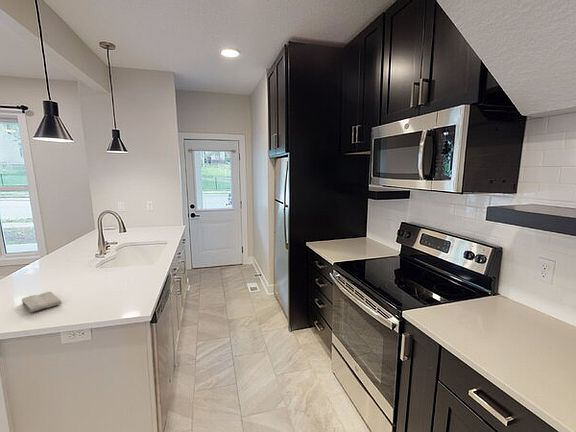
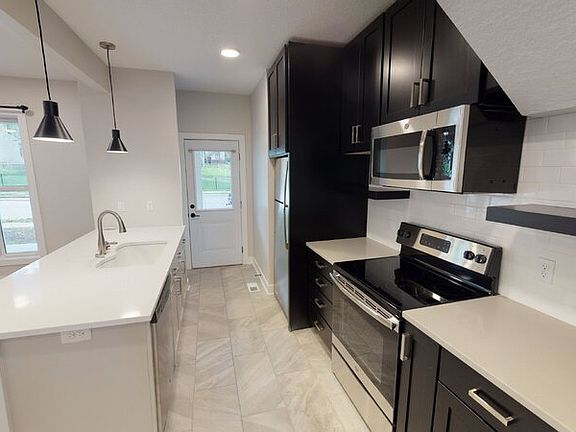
- washcloth [21,291,62,313]
